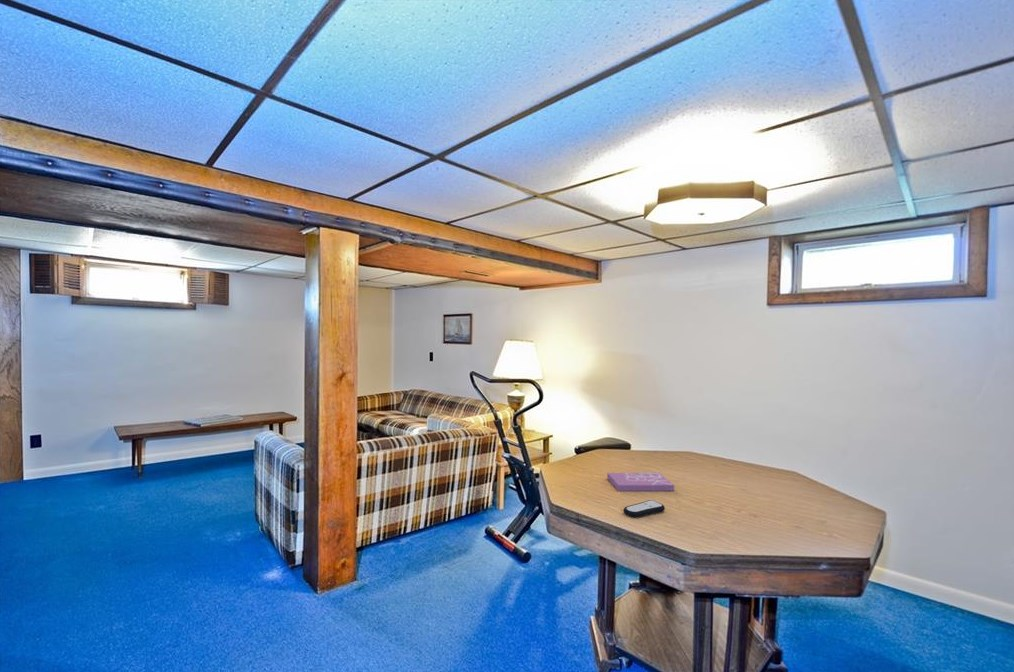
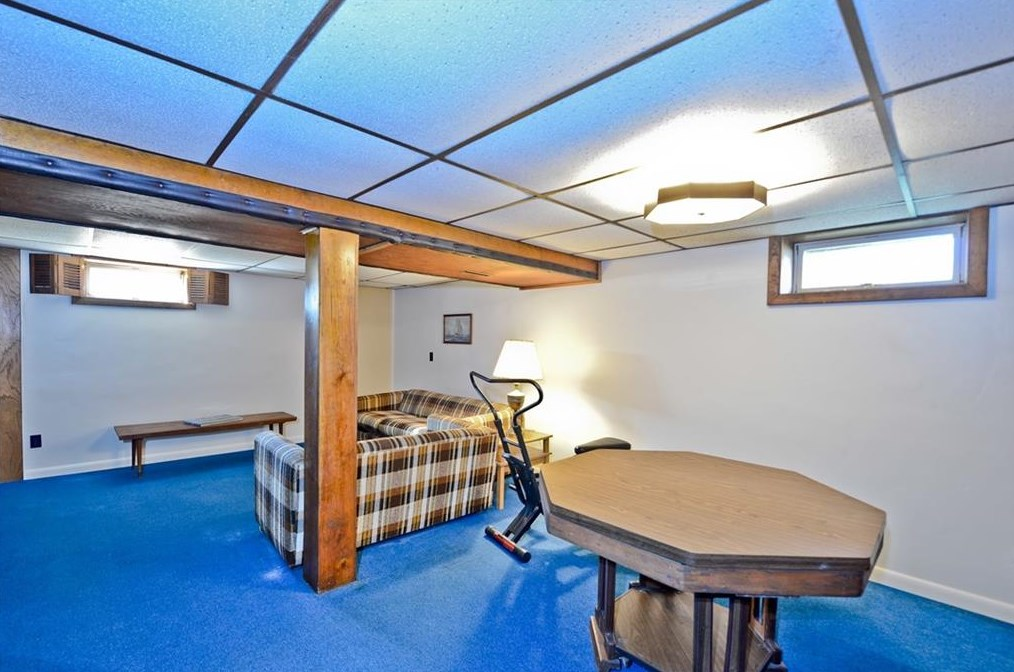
- book [606,472,675,492]
- remote control [622,499,666,518]
